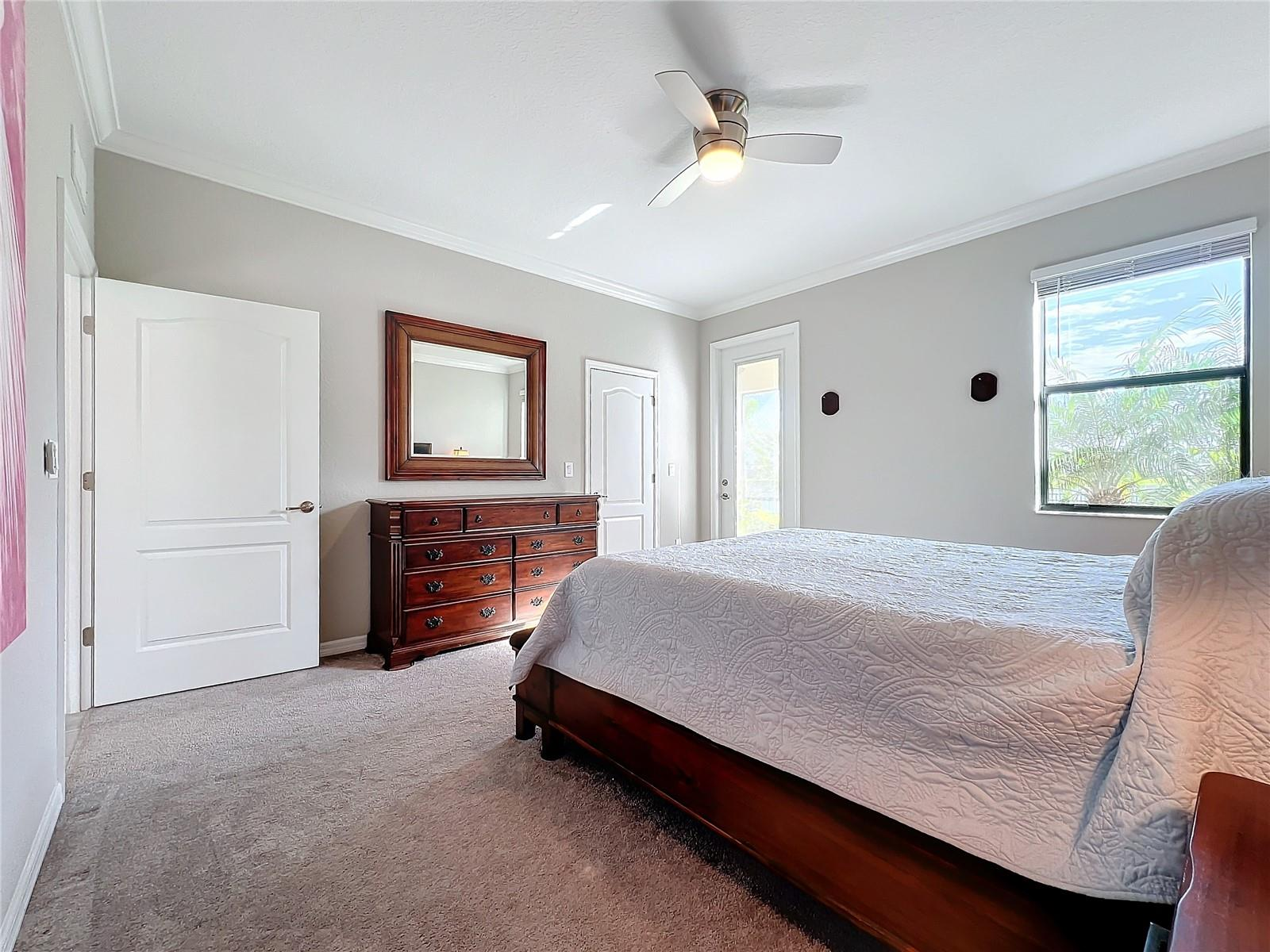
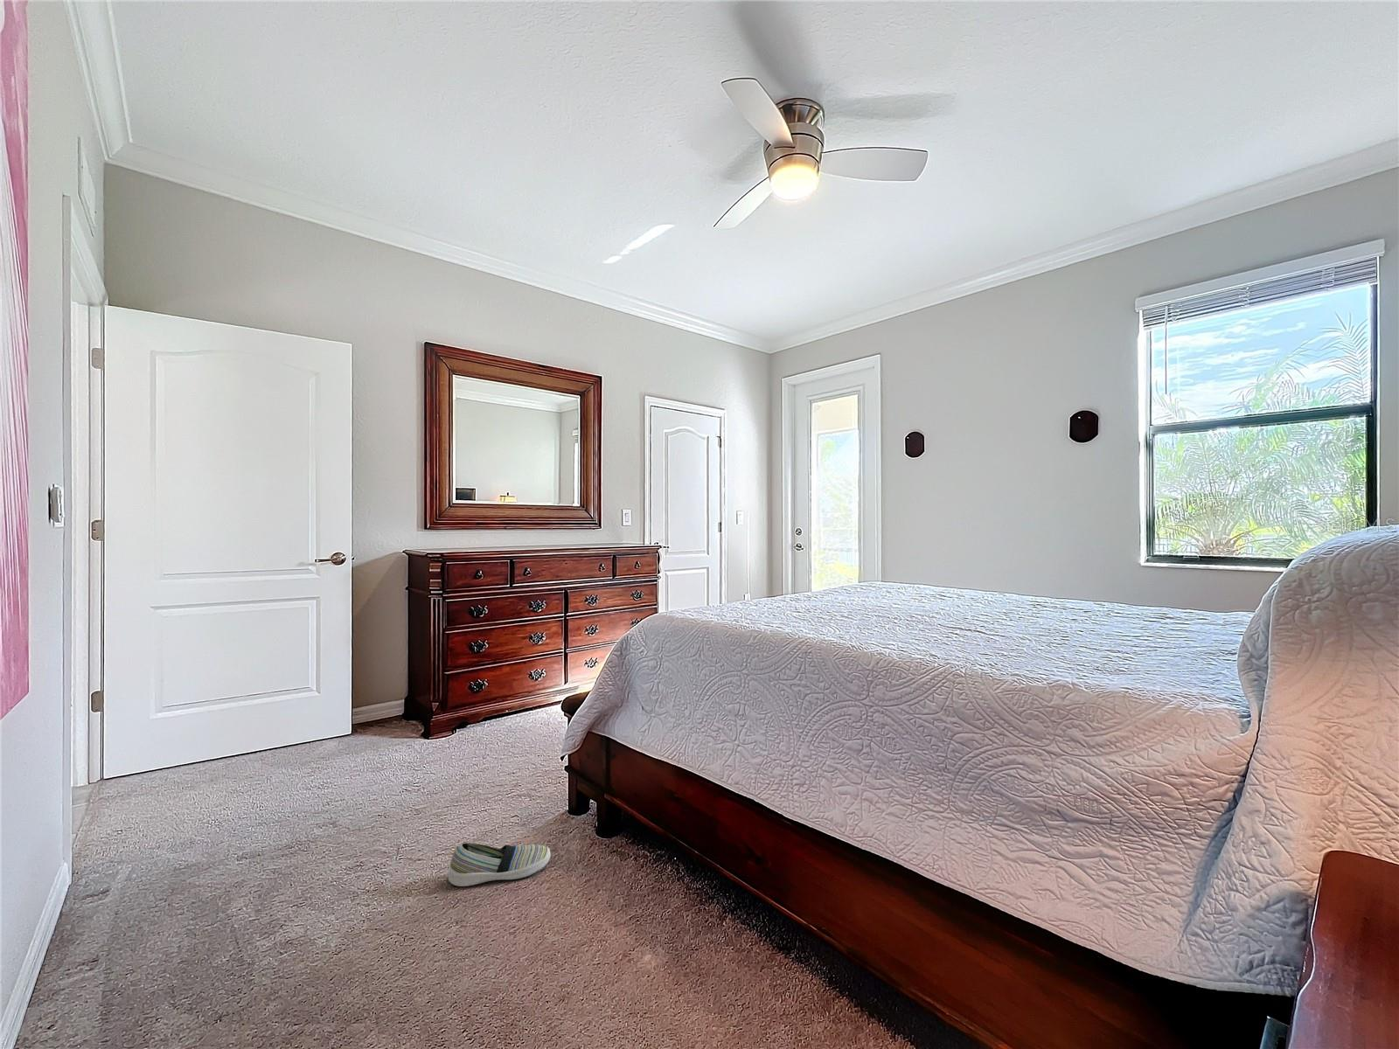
+ shoe [447,842,552,887]
